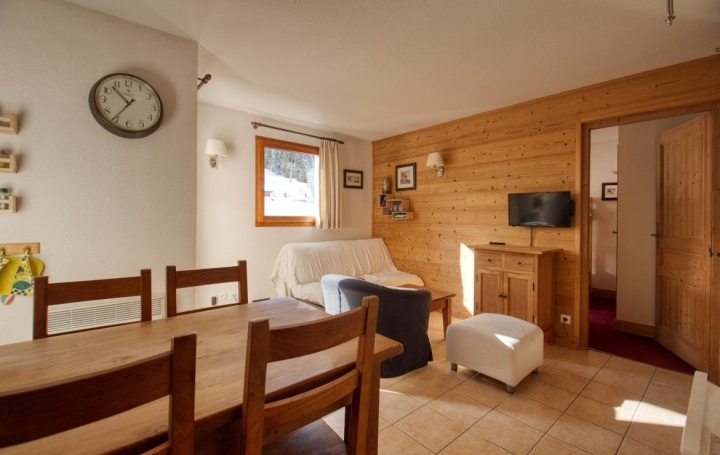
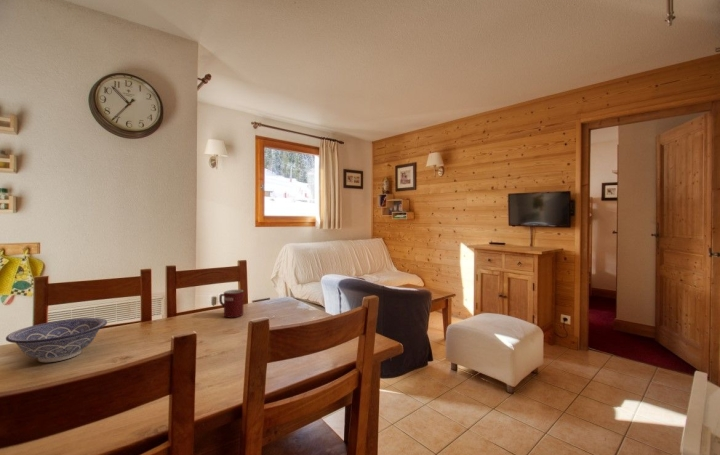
+ decorative bowl [5,317,108,363]
+ mug [218,289,245,319]
